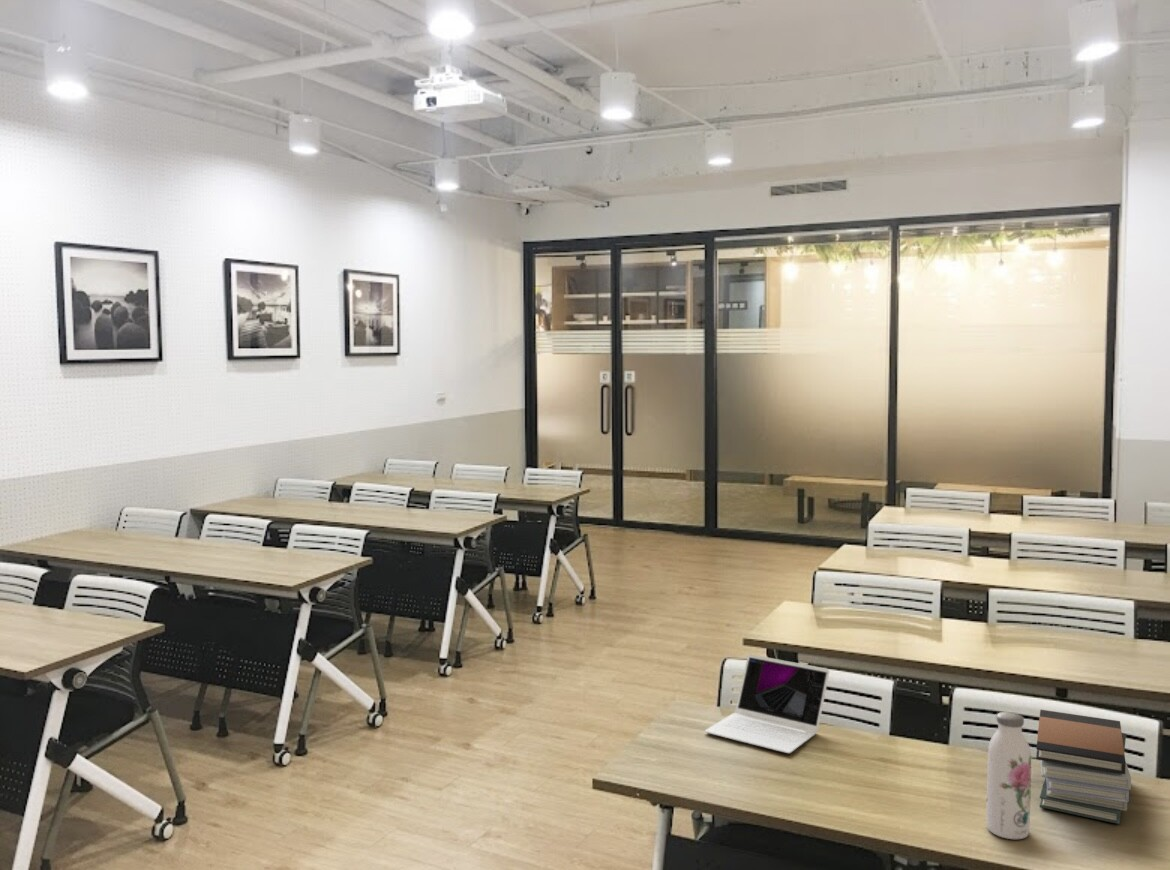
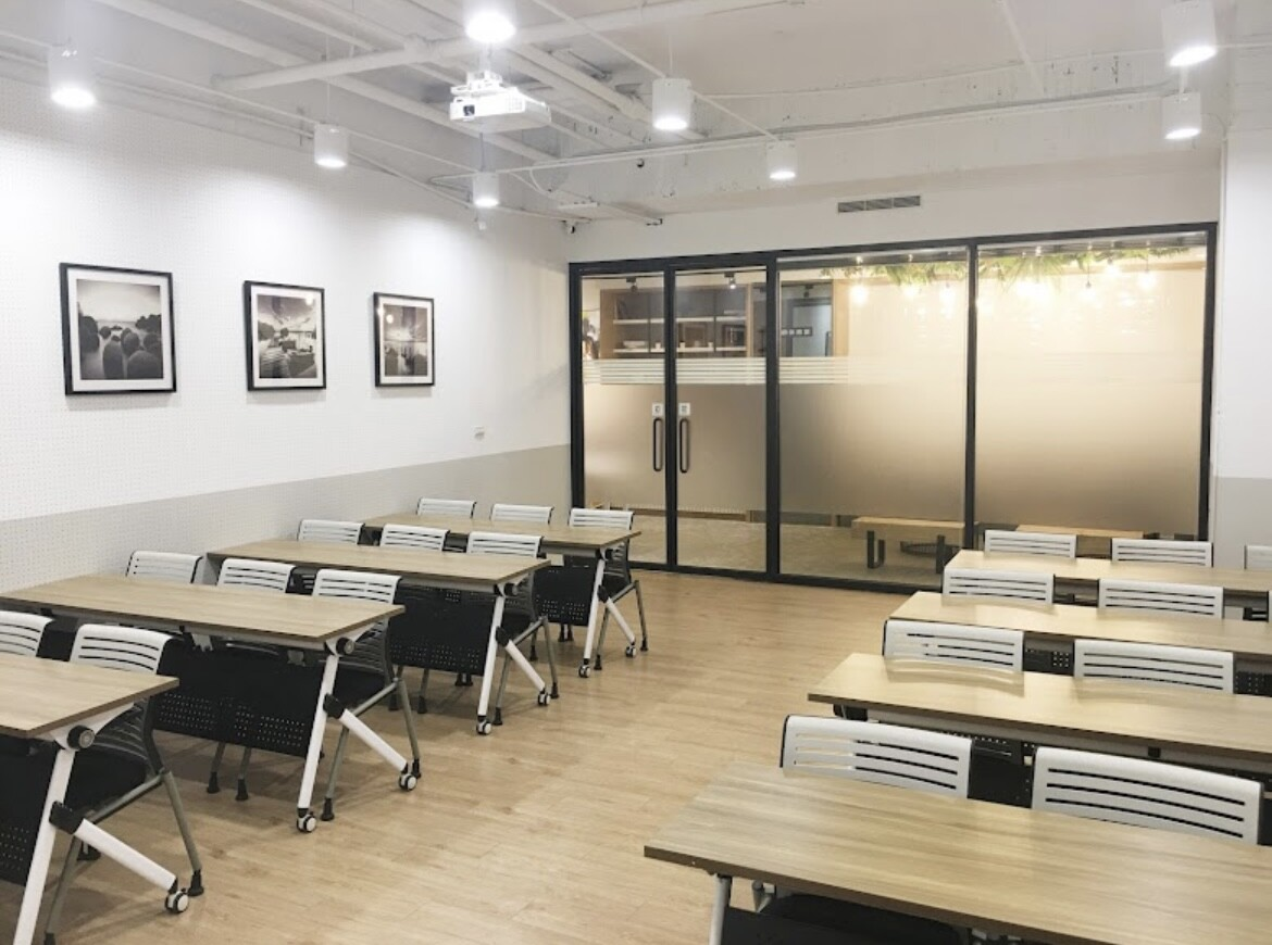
- laptop [704,653,830,754]
- water bottle [985,711,1032,840]
- book stack [1035,709,1132,825]
